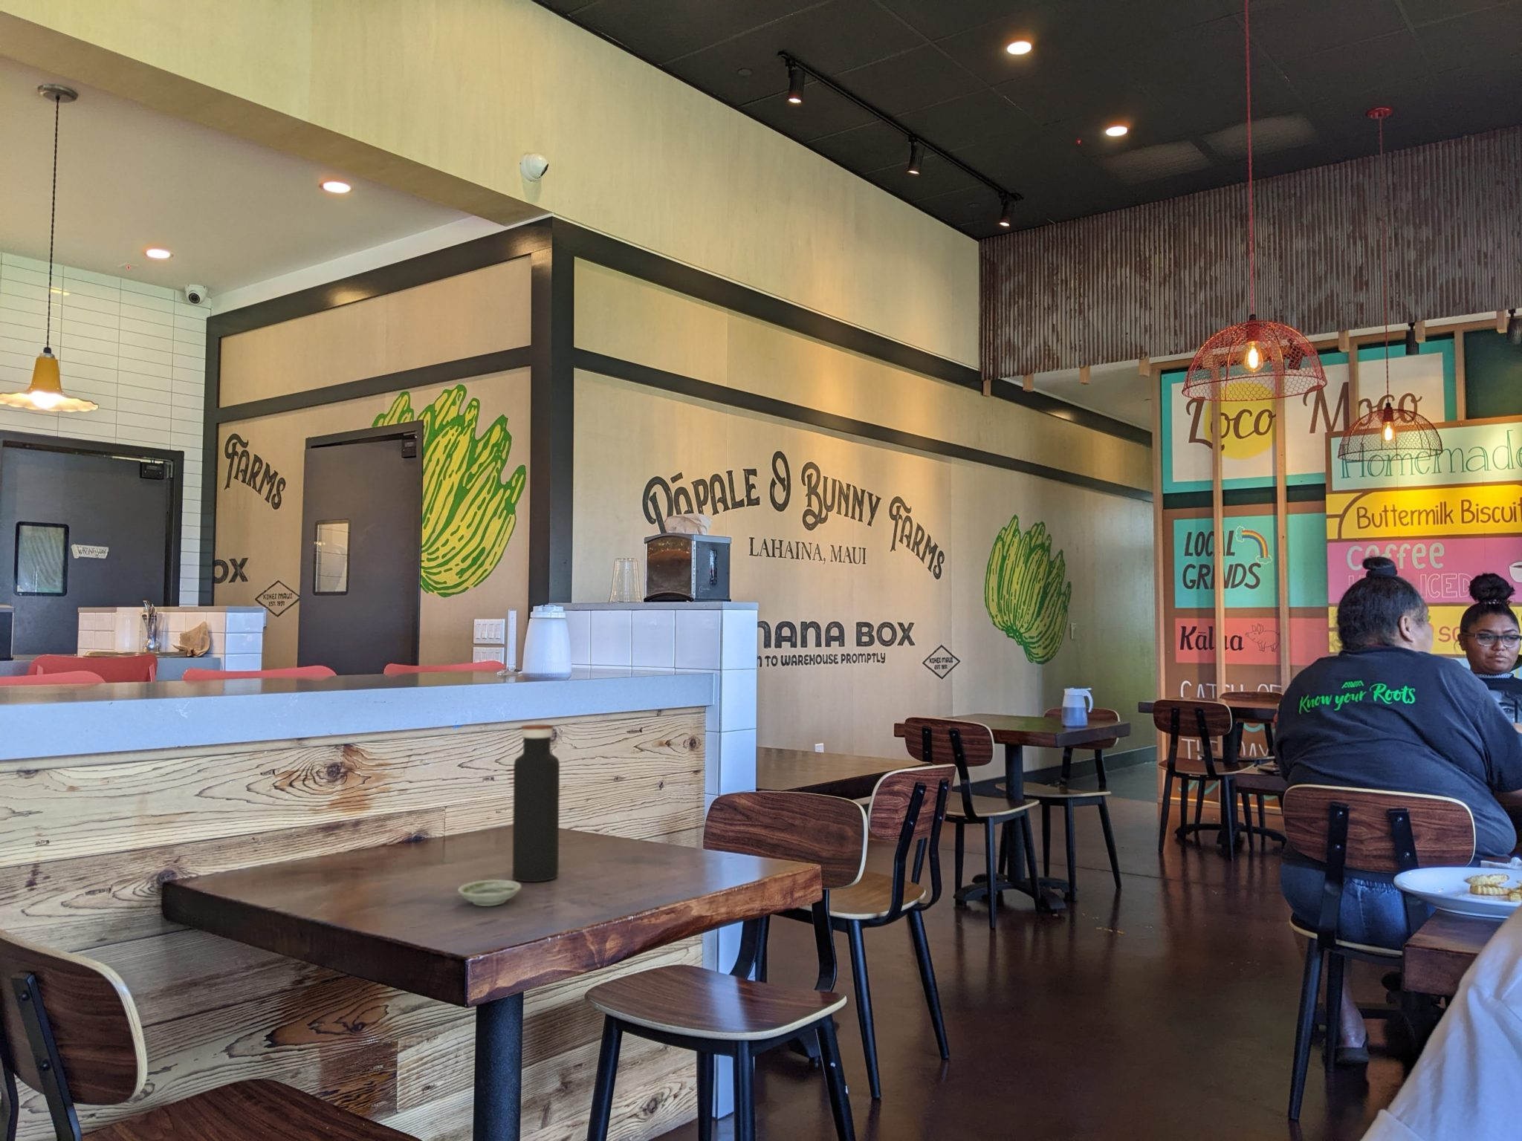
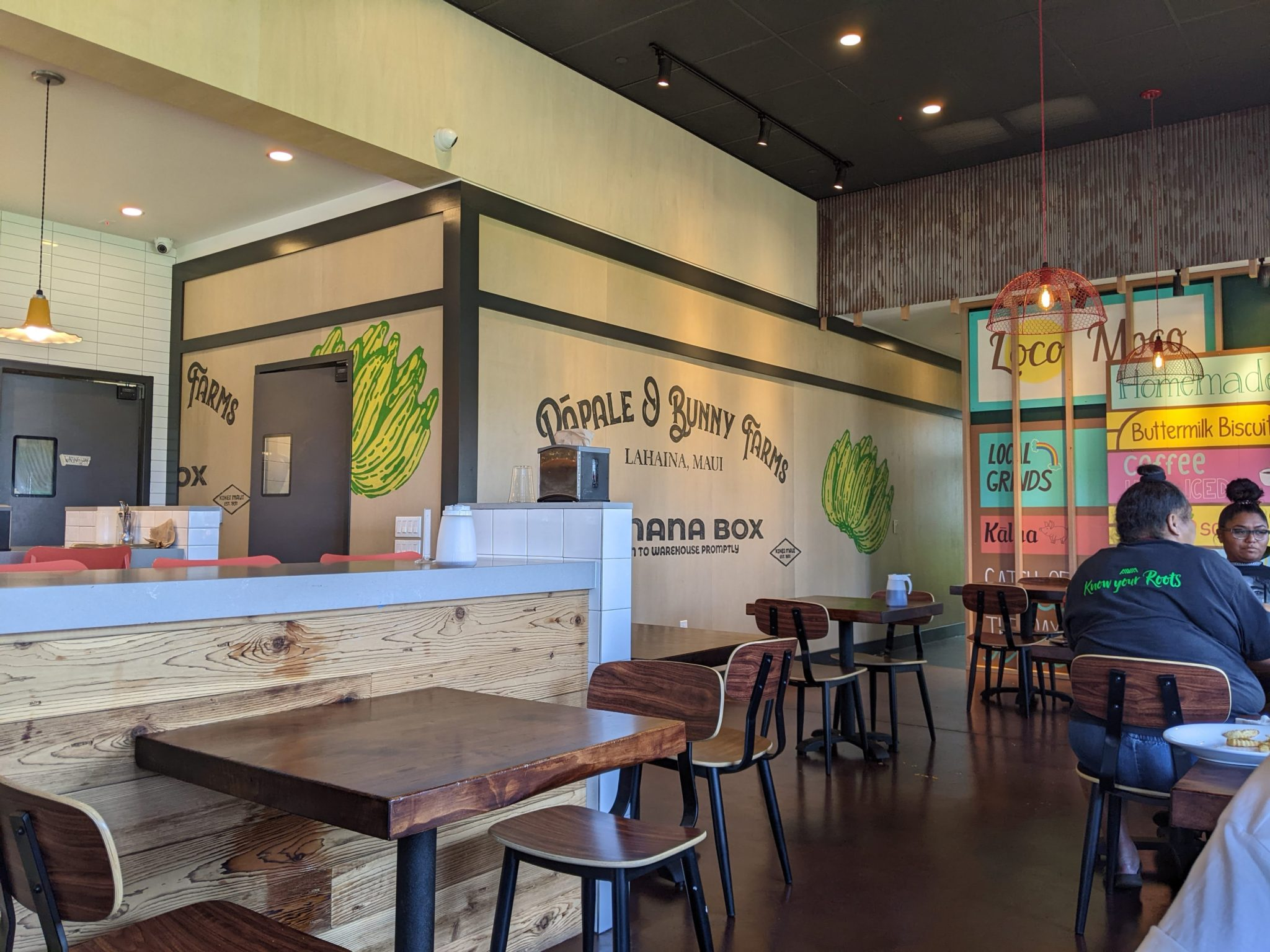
- water bottle [512,724,561,882]
- saucer [457,879,521,907]
